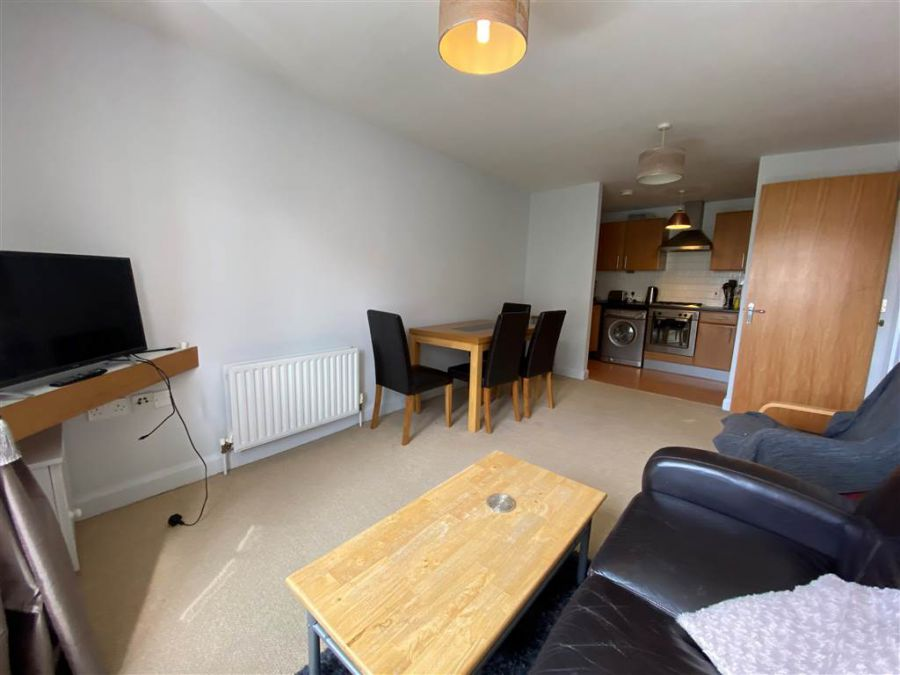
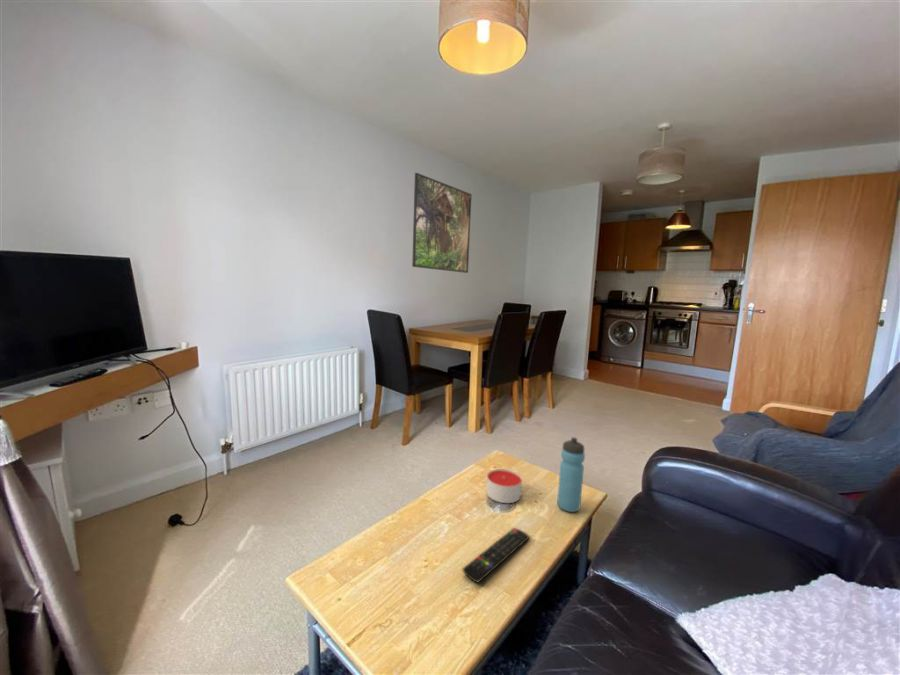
+ candle [485,468,523,504]
+ water bottle [556,436,586,513]
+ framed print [411,172,473,274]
+ remote control [462,527,530,584]
